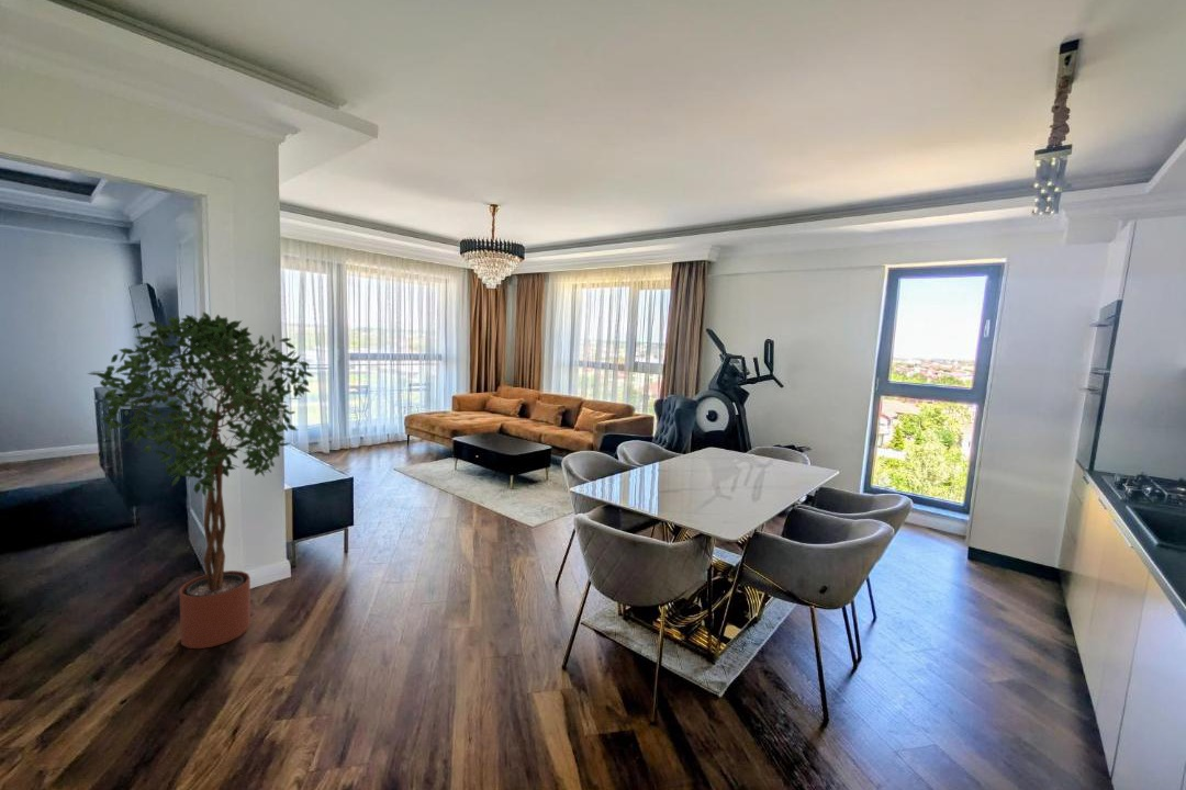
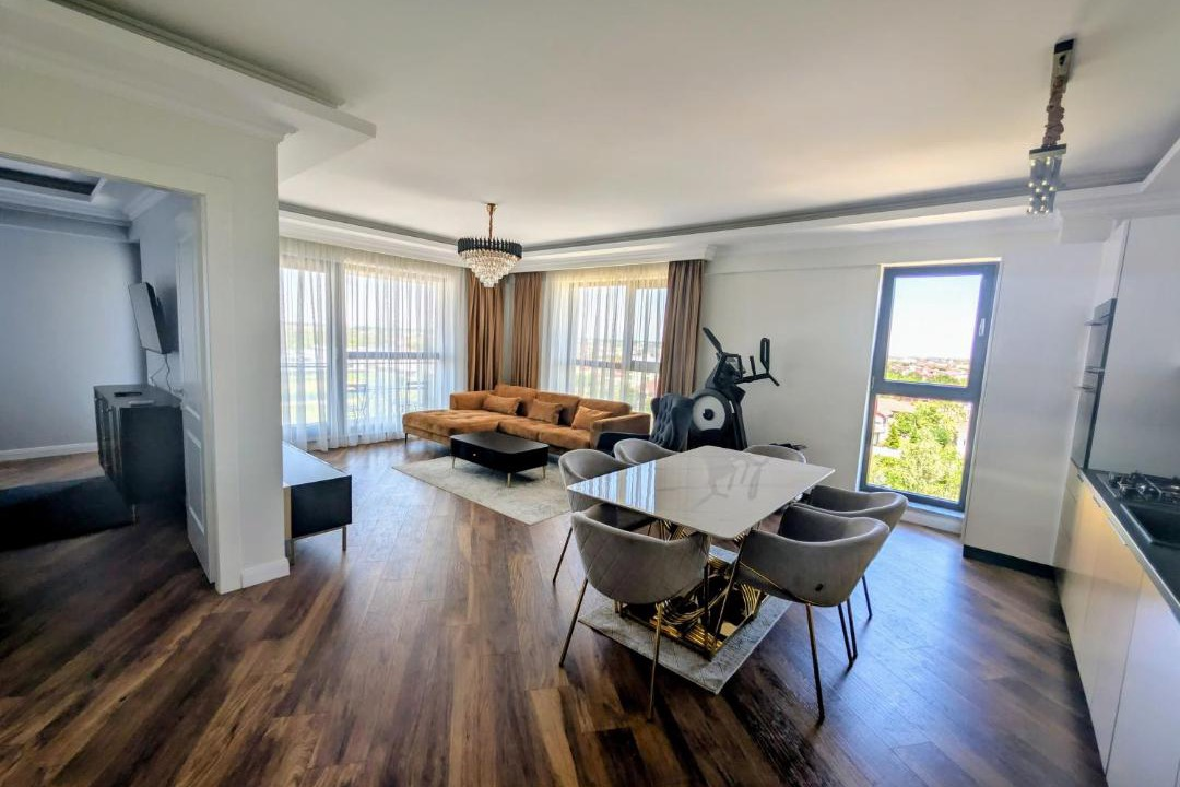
- potted tree [86,311,314,650]
